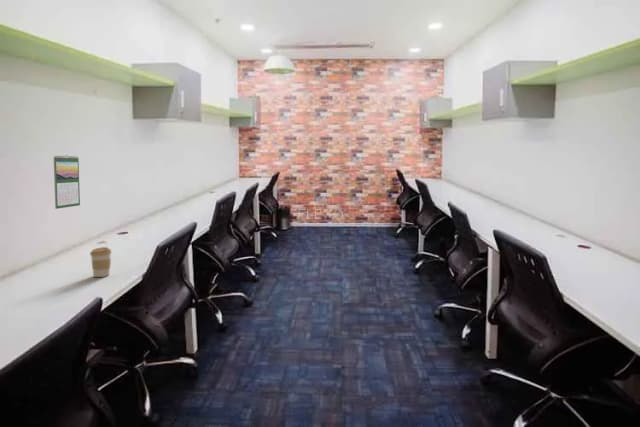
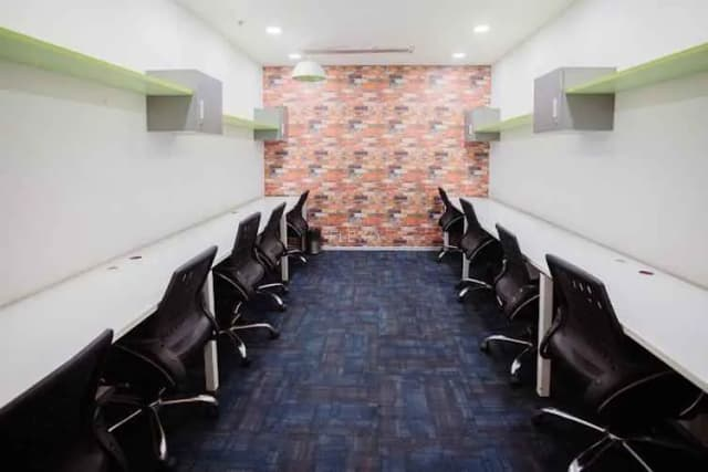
- calendar [53,154,81,210]
- coffee cup [89,246,112,278]
